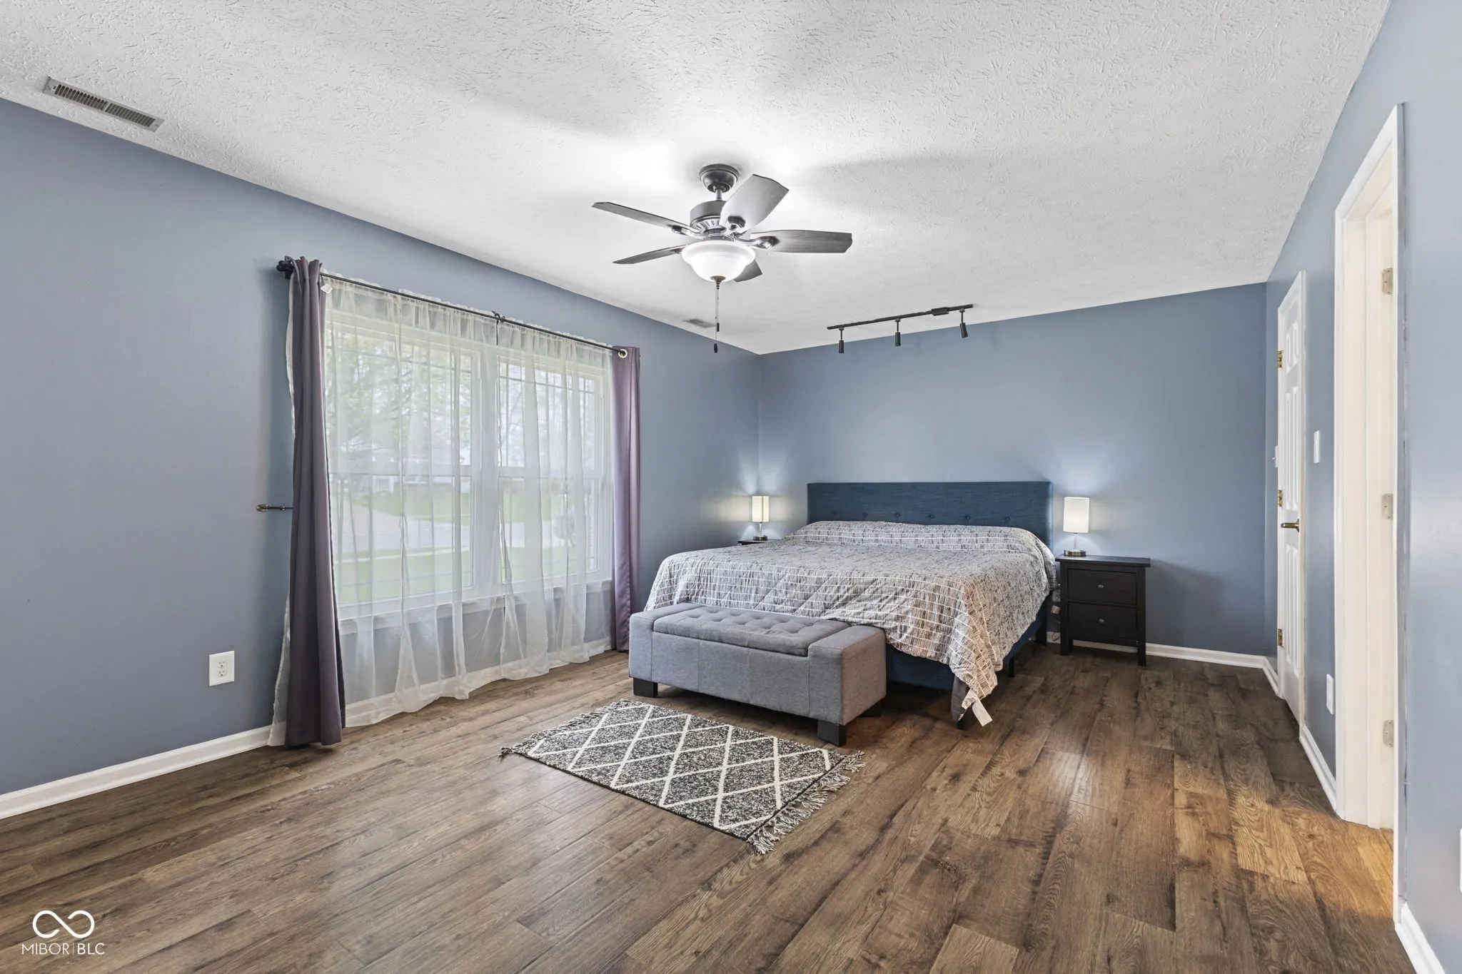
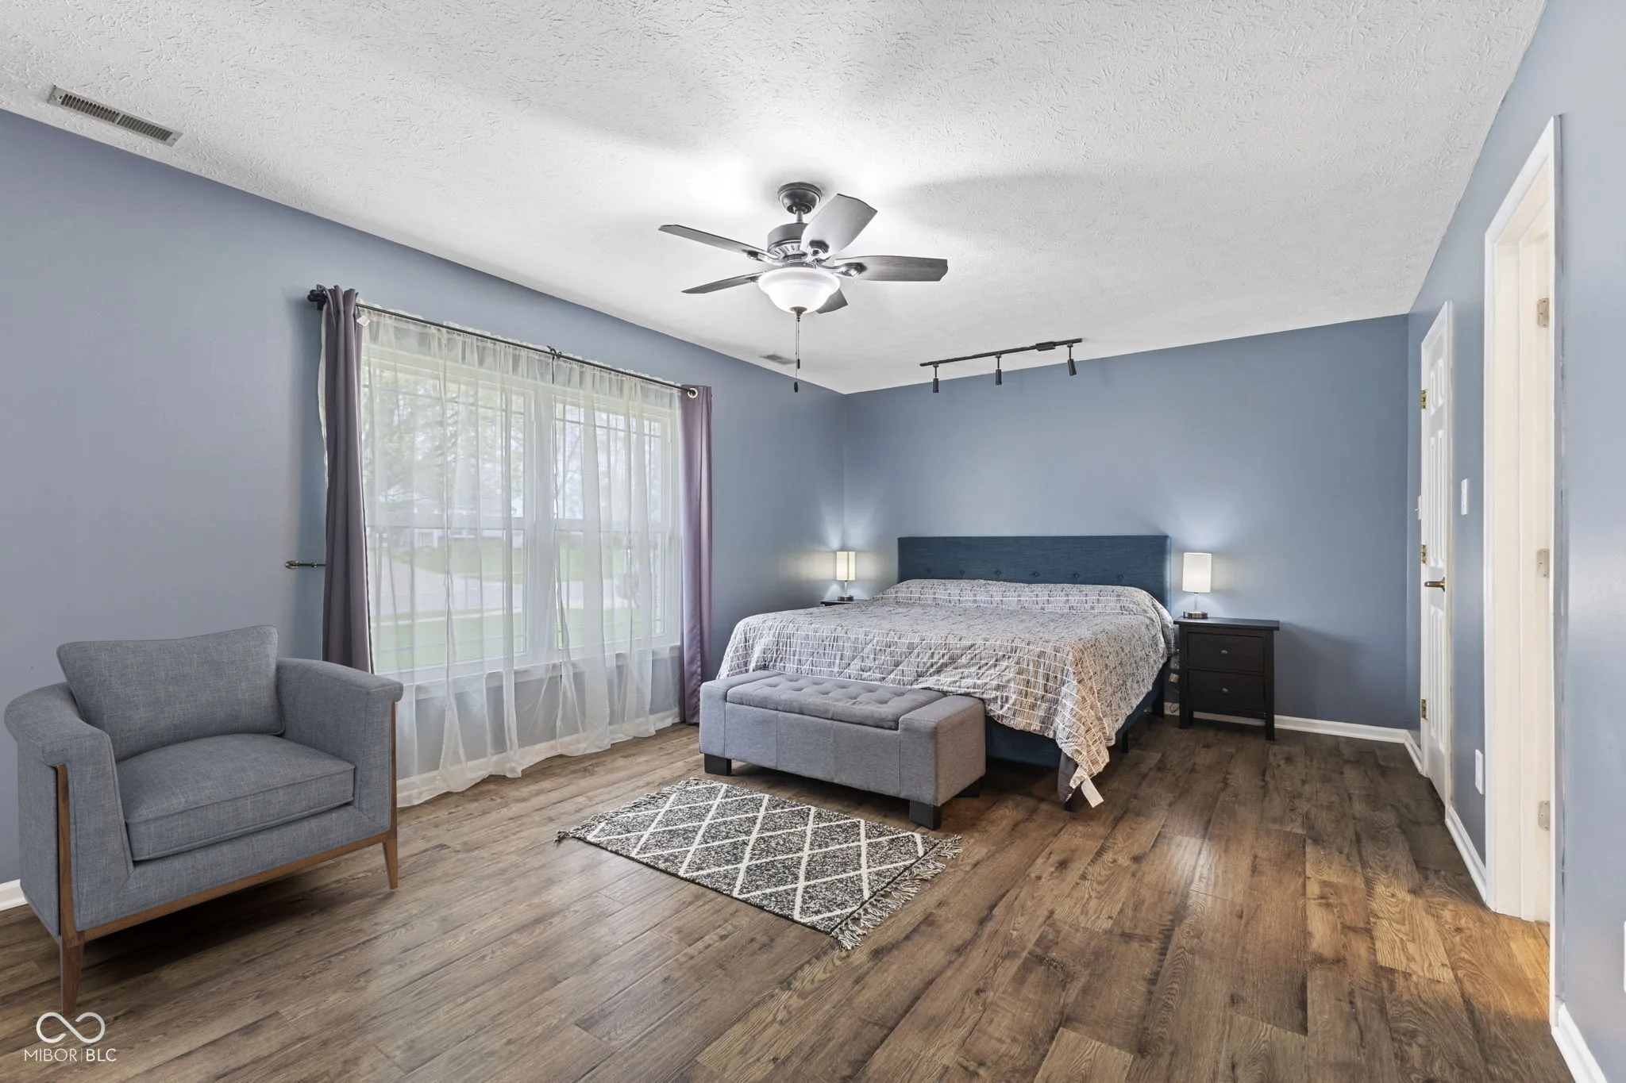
+ armchair [4,624,404,1018]
